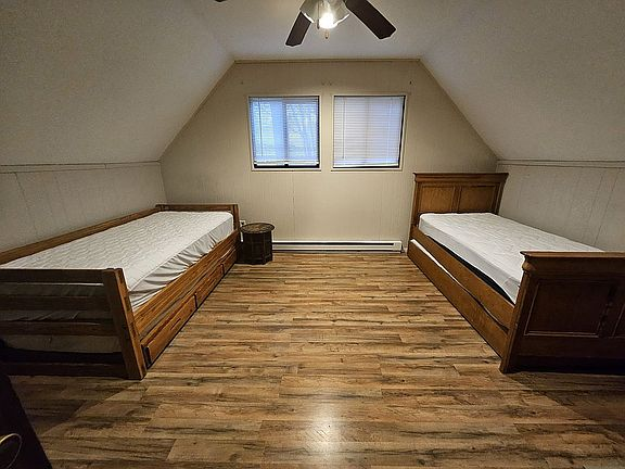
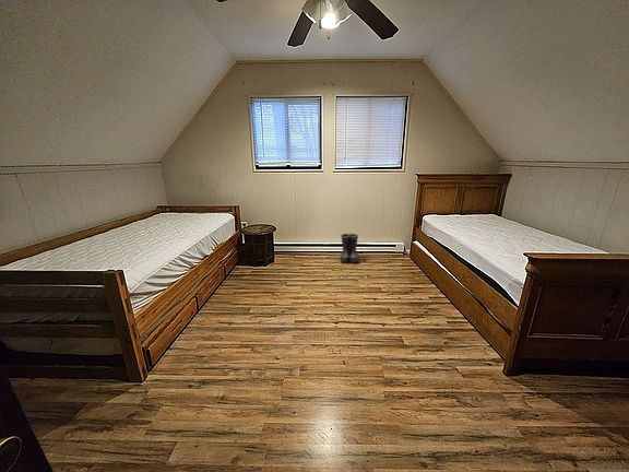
+ boots [340,233,360,264]
